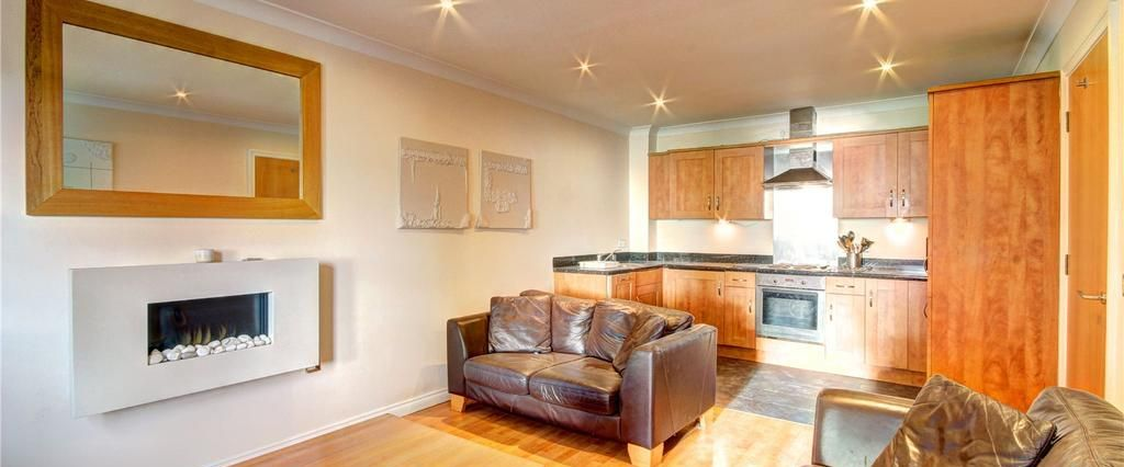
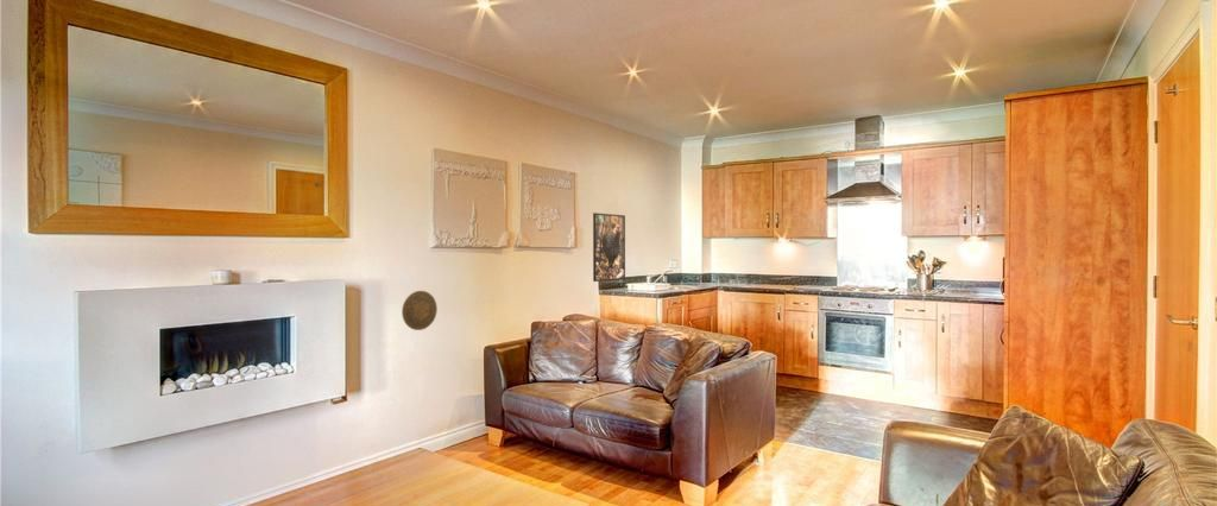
+ decorative plate [401,290,439,331]
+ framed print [592,211,626,283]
